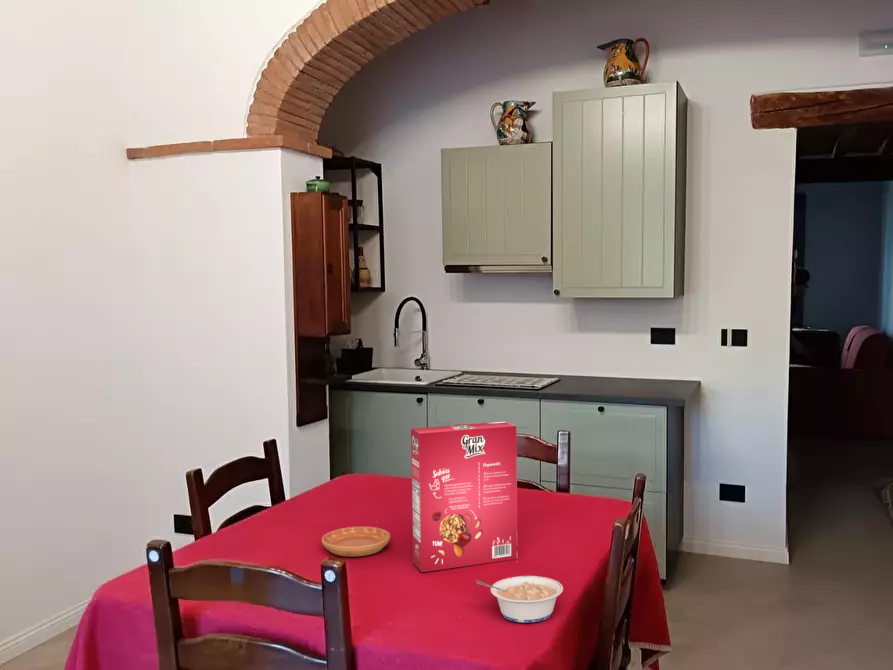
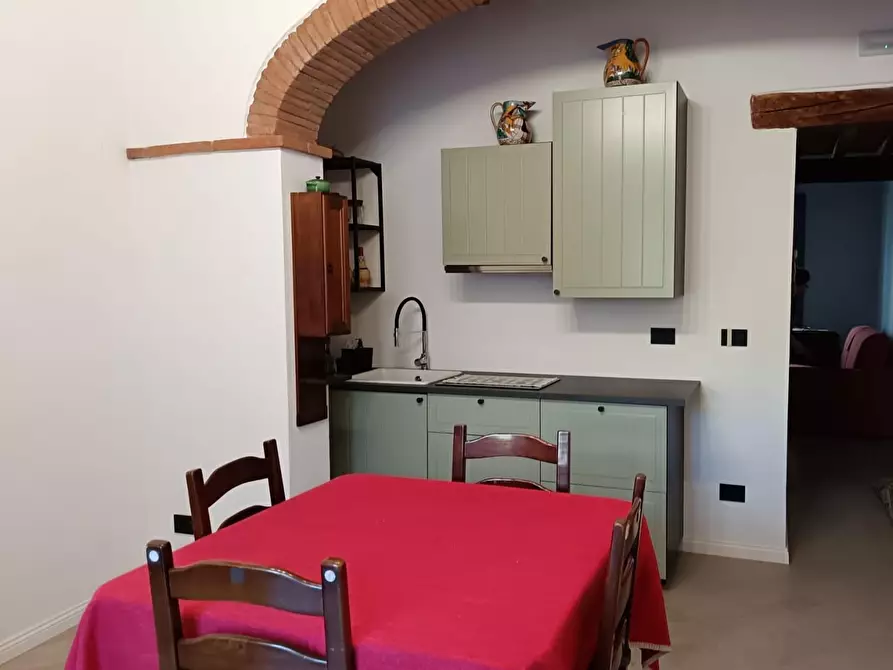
- saucer [321,526,391,558]
- legume [475,575,564,624]
- cereal box [410,421,518,573]
